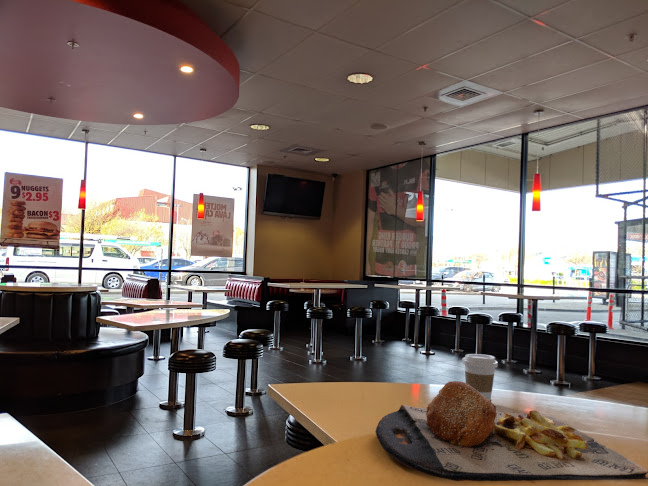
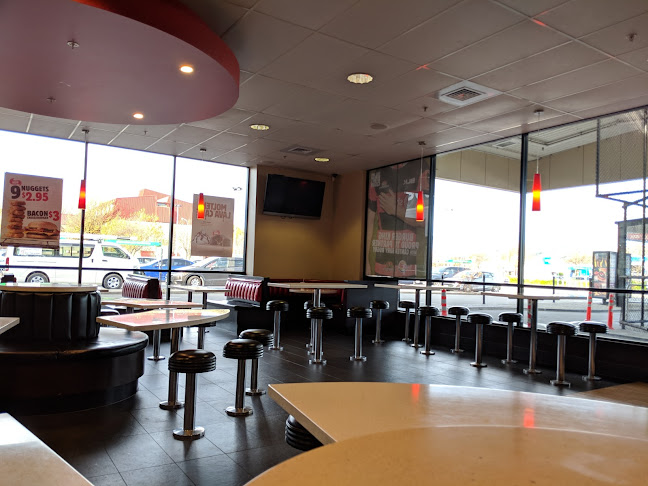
- coffee cup [461,353,499,400]
- food tray [374,380,648,482]
